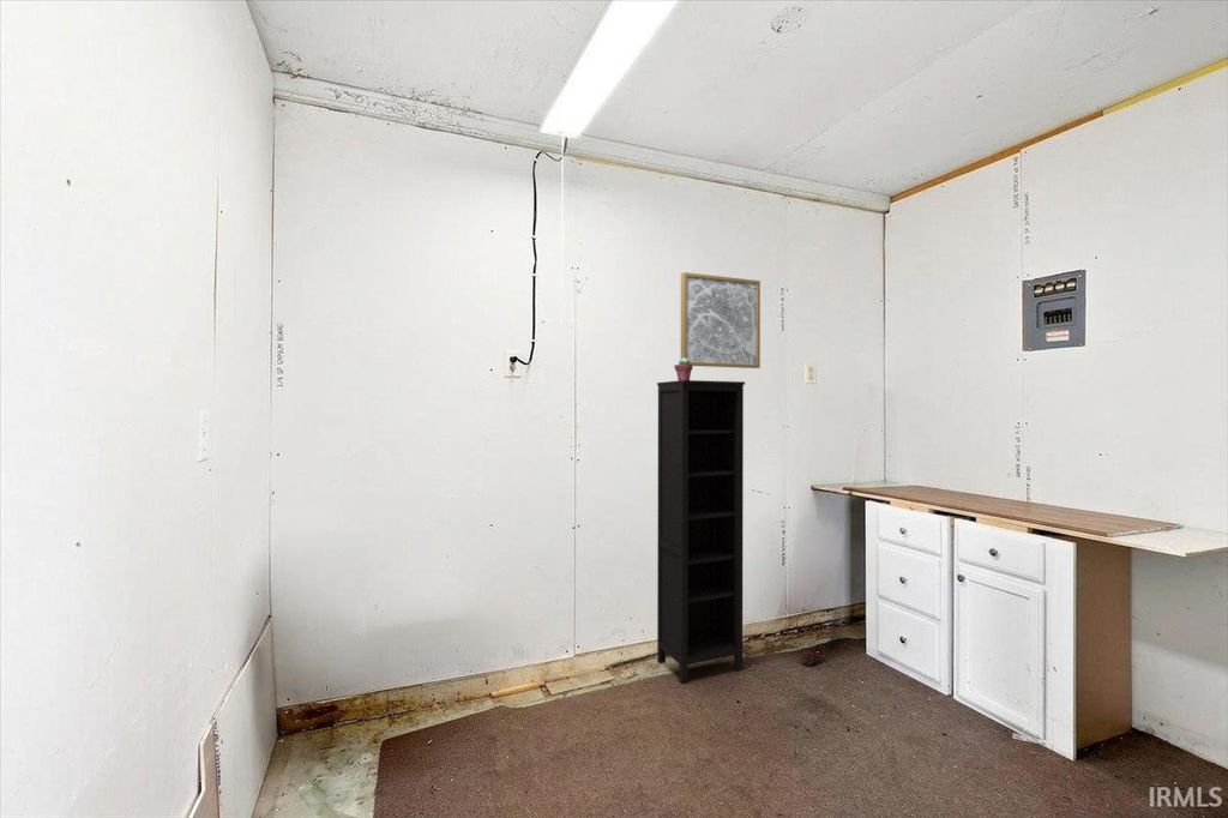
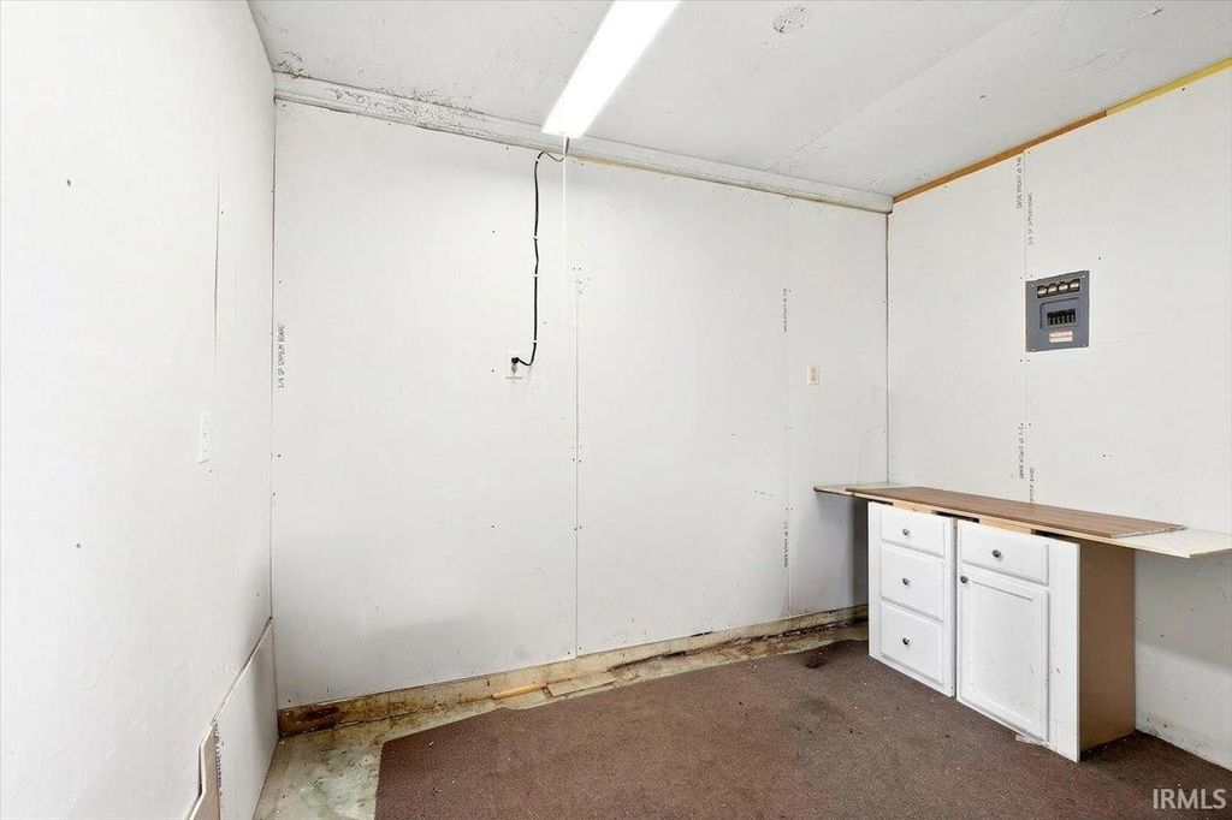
- bookcase [656,379,746,685]
- wall art [680,271,762,369]
- potted succulent [673,357,694,380]
